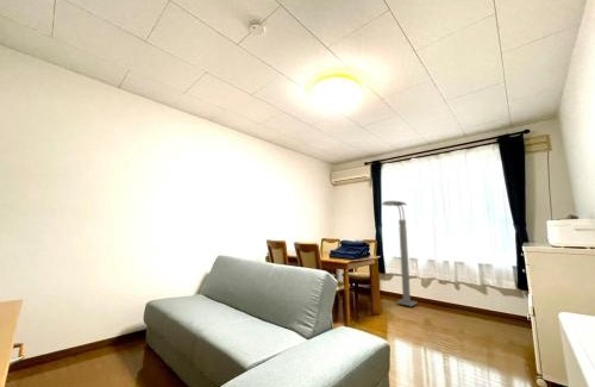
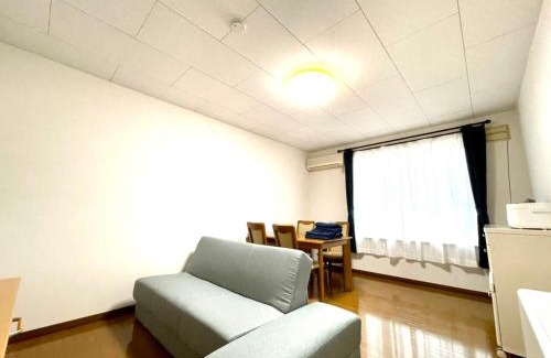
- floor lamp [381,200,418,308]
